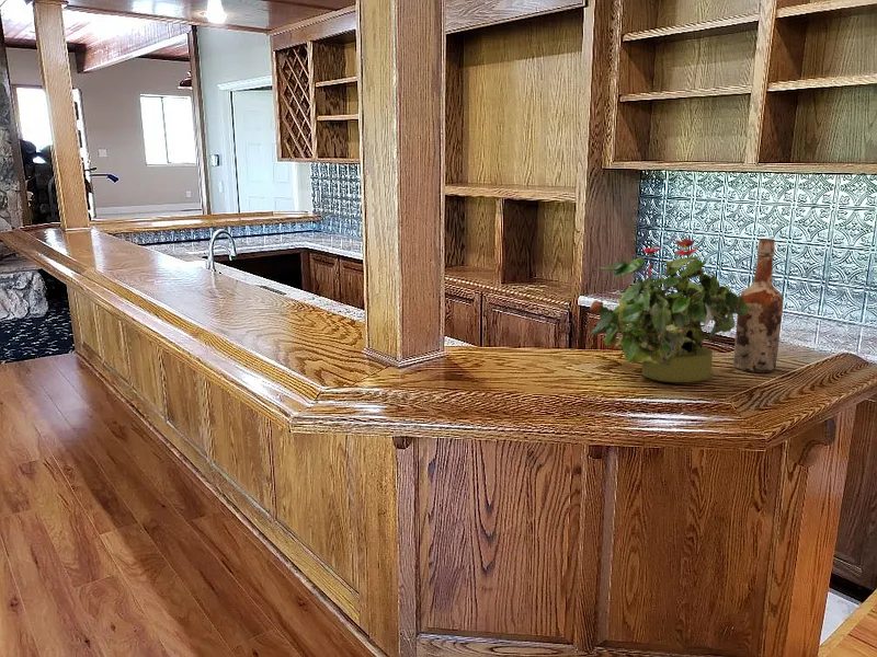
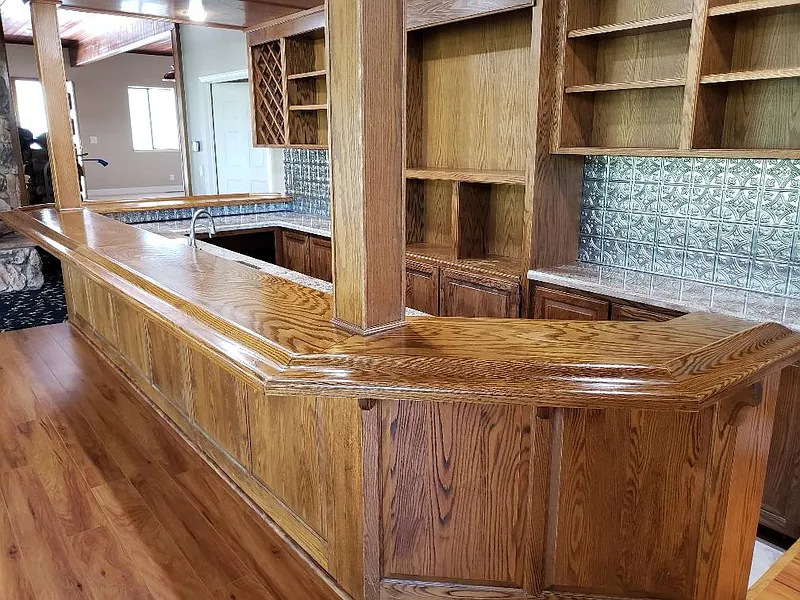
- potted plant [589,238,752,383]
- wine bottle [732,238,785,373]
